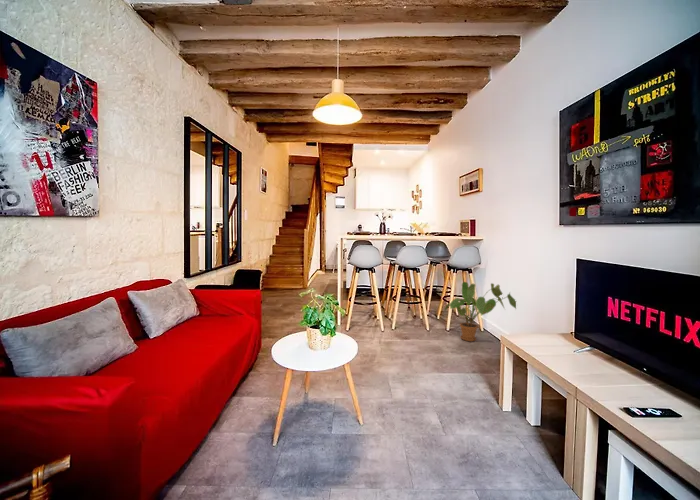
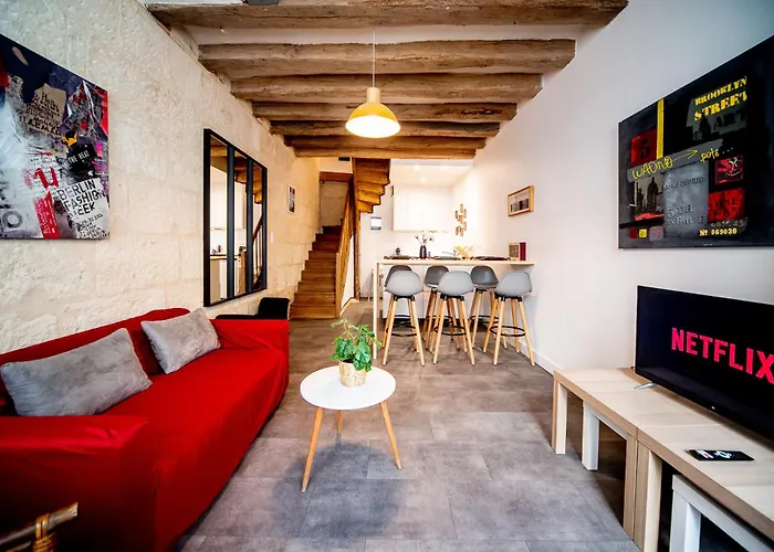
- house plant [444,281,517,342]
